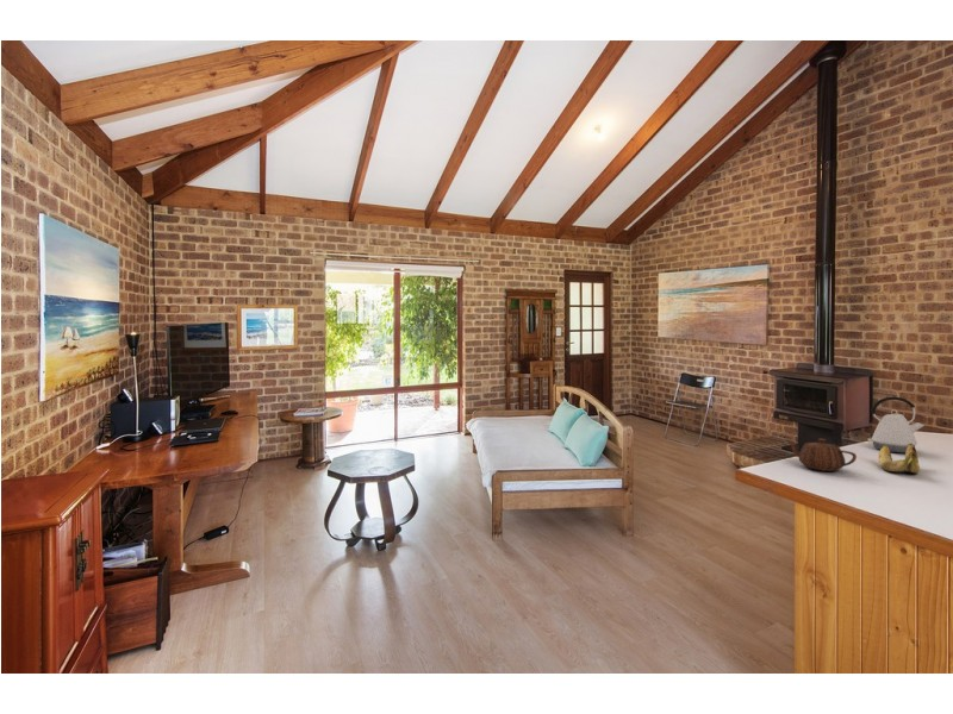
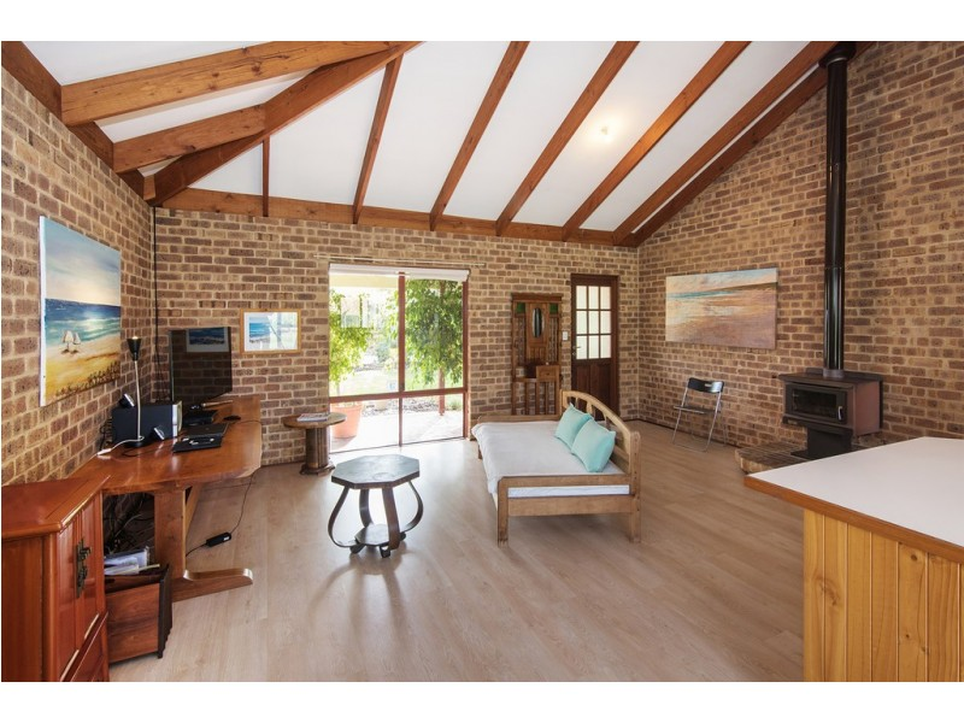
- banana [877,444,921,475]
- kettle [867,395,926,455]
- teapot [786,438,858,472]
